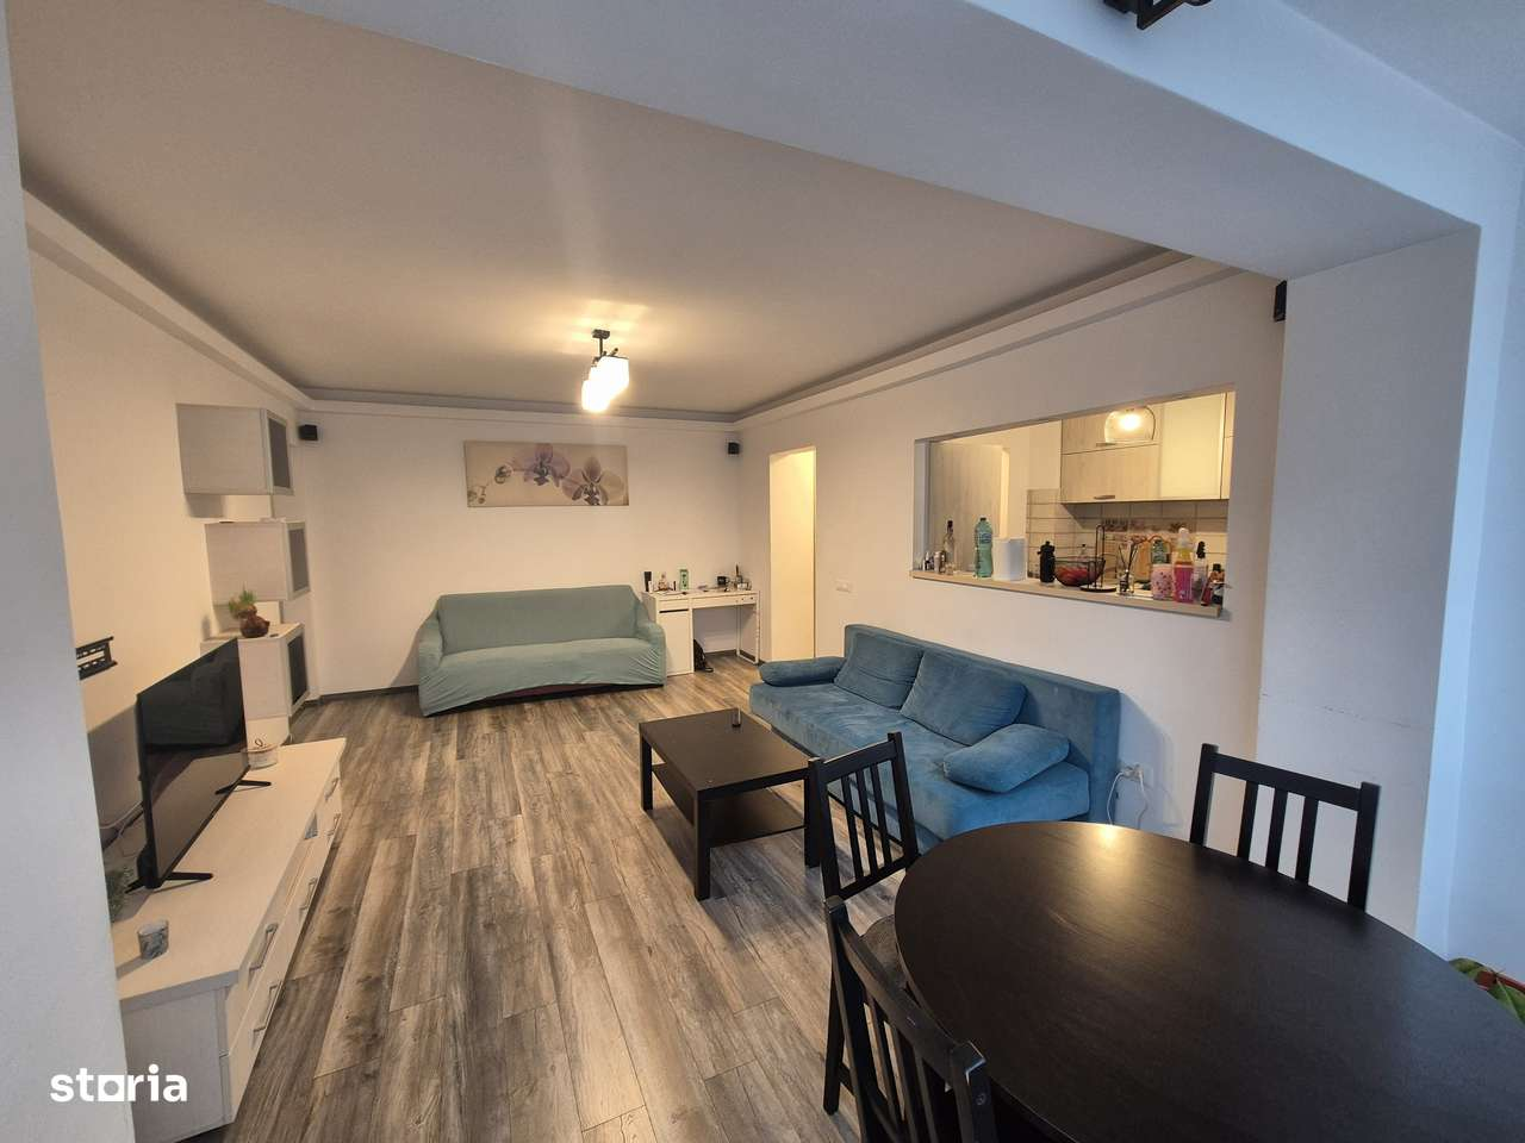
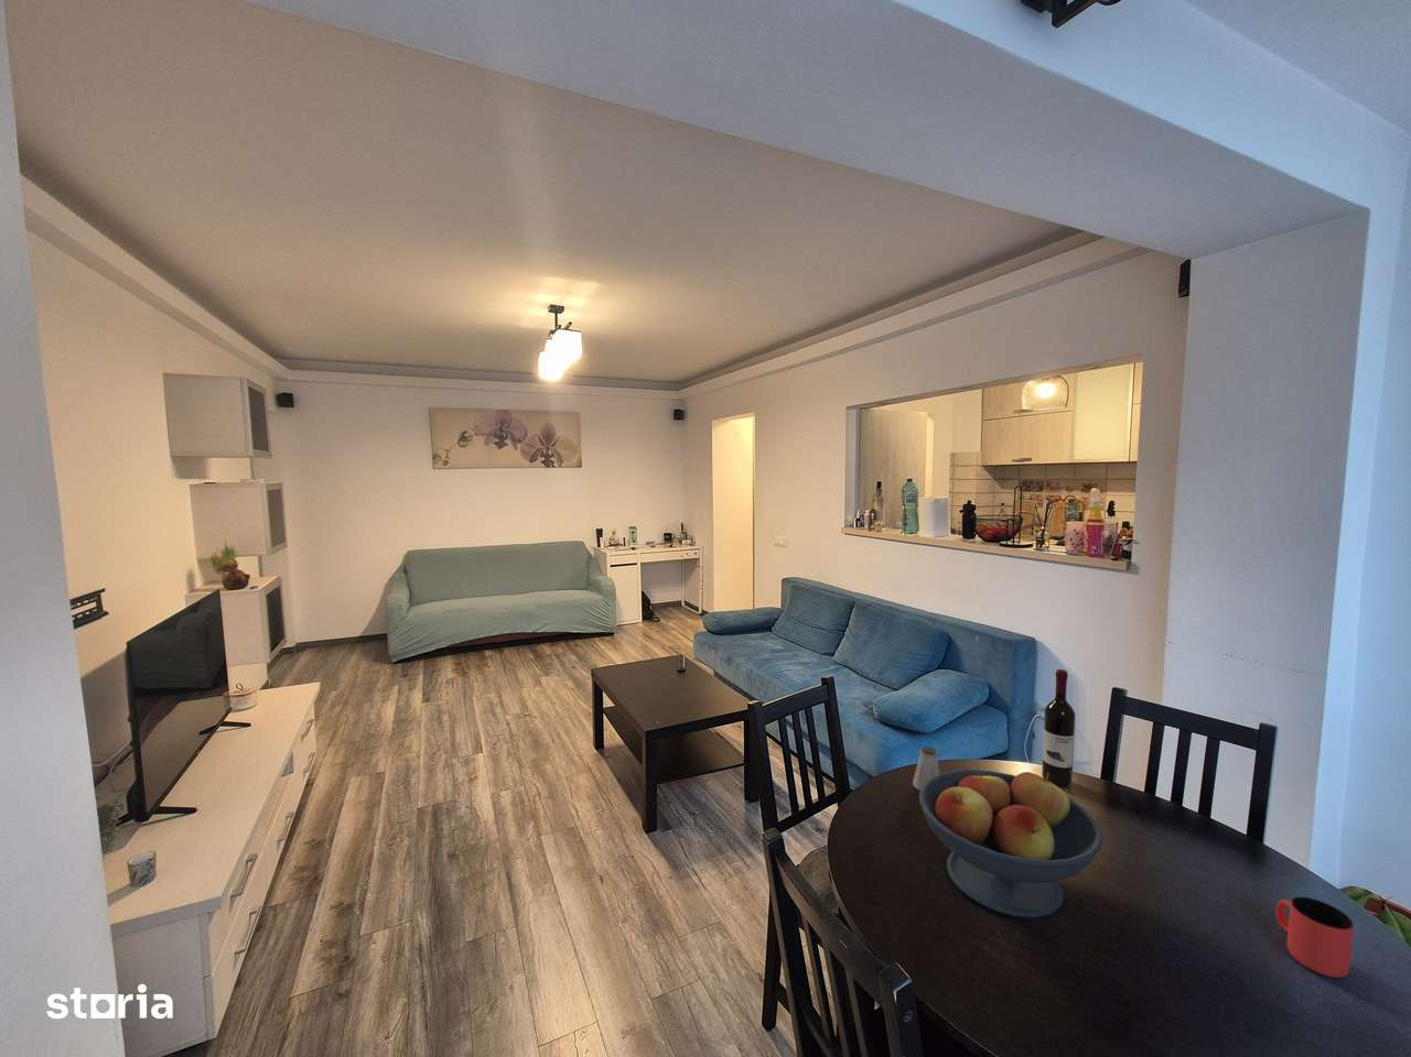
+ saltshaker [912,745,941,792]
+ fruit bowl [918,767,1104,918]
+ wine bottle [1042,668,1075,788]
+ cup [1275,896,1354,979]
